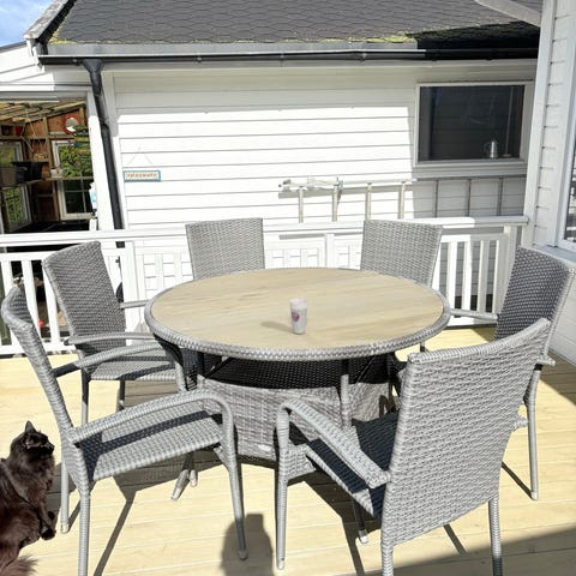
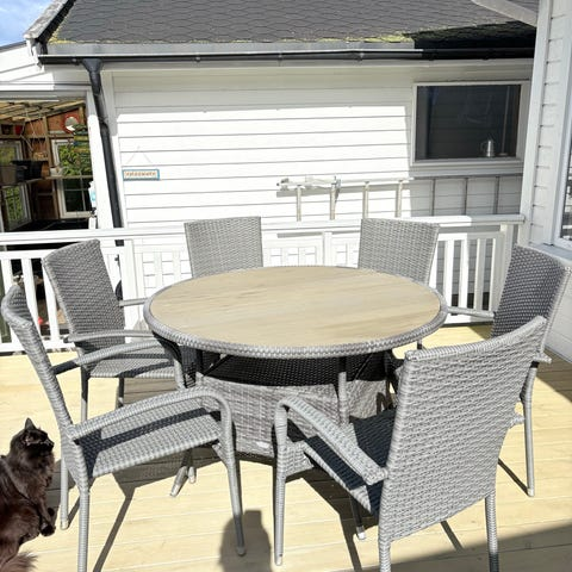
- cup [288,298,310,335]
